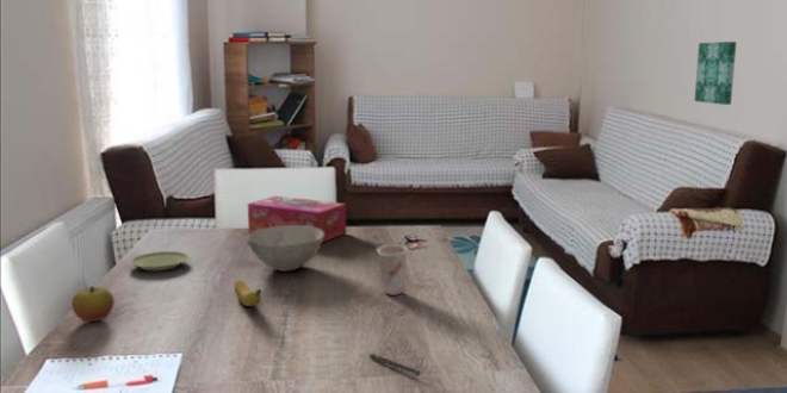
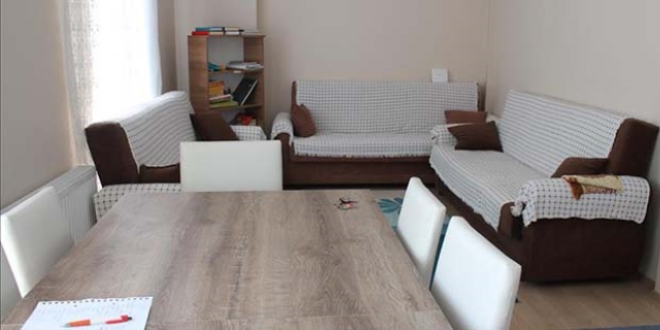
- pen [367,353,422,376]
- bowl [246,226,324,273]
- plate [129,250,190,272]
- apple [70,285,116,323]
- tissue box [247,195,347,243]
- wall art [694,40,737,106]
- cup [376,243,410,297]
- banana [234,279,262,307]
